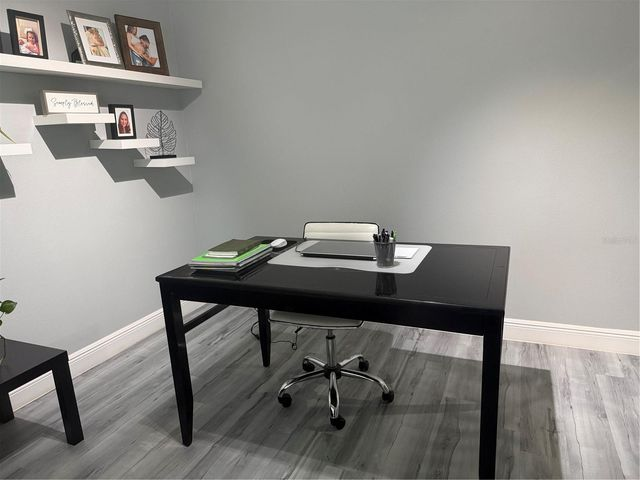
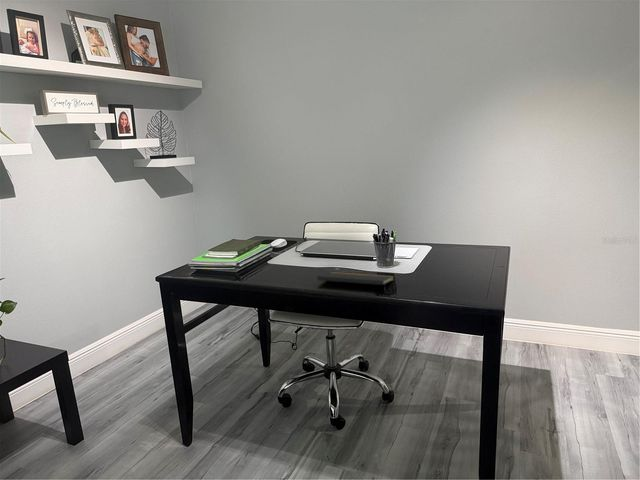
+ notepad [316,271,395,295]
